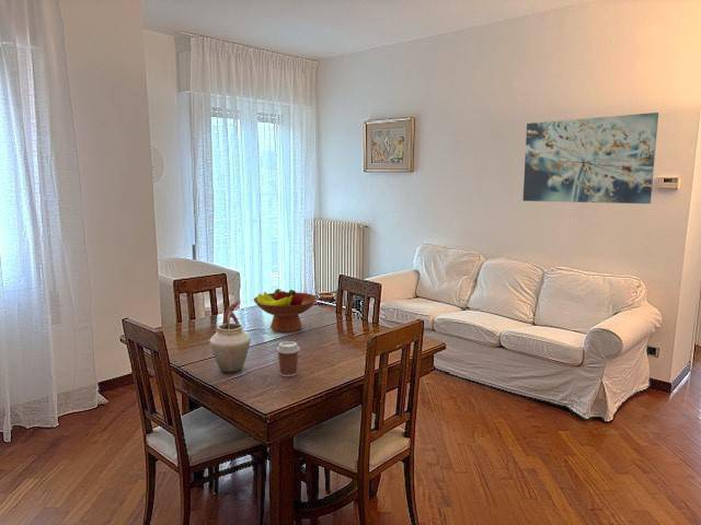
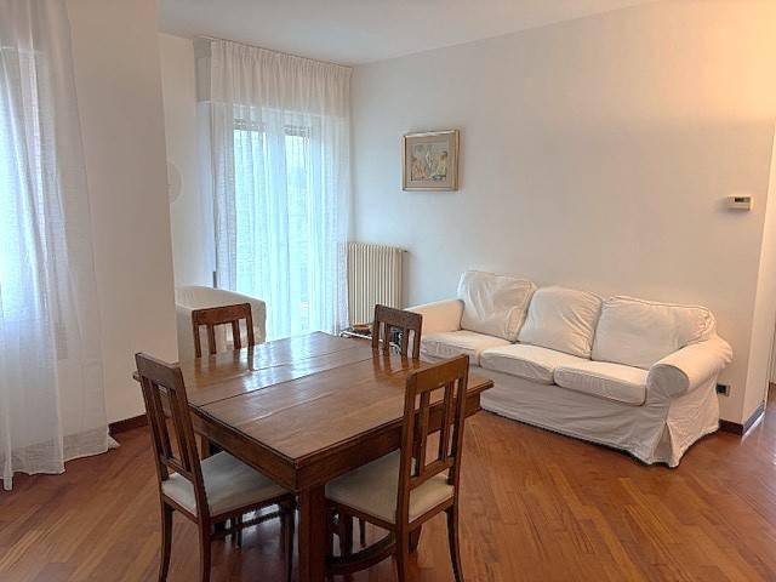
- coffee cup [275,340,301,377]
- vase [209,300,252,374]
- fruit bowl [253,288,319,334]
- wall art [521,112,659,205]
